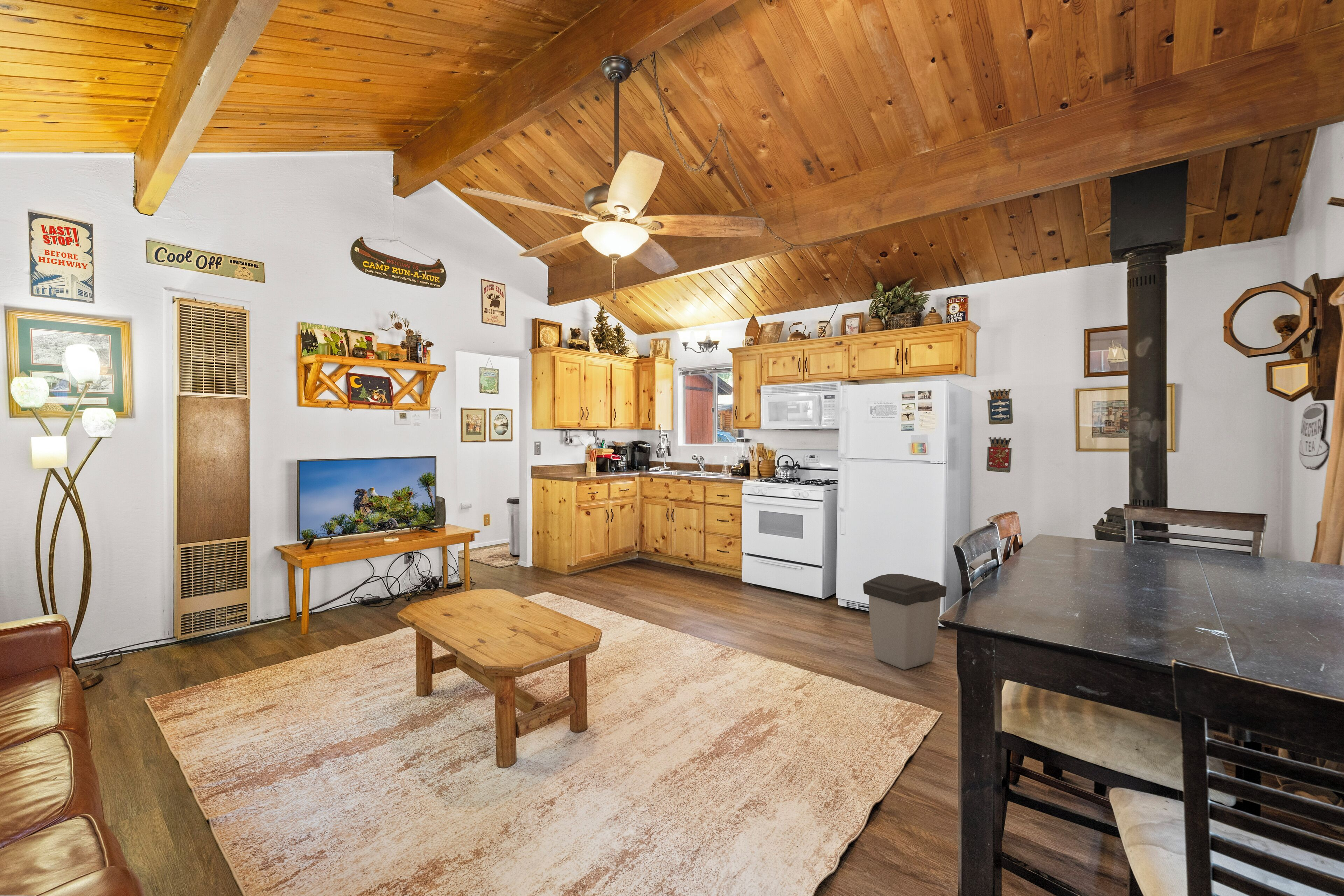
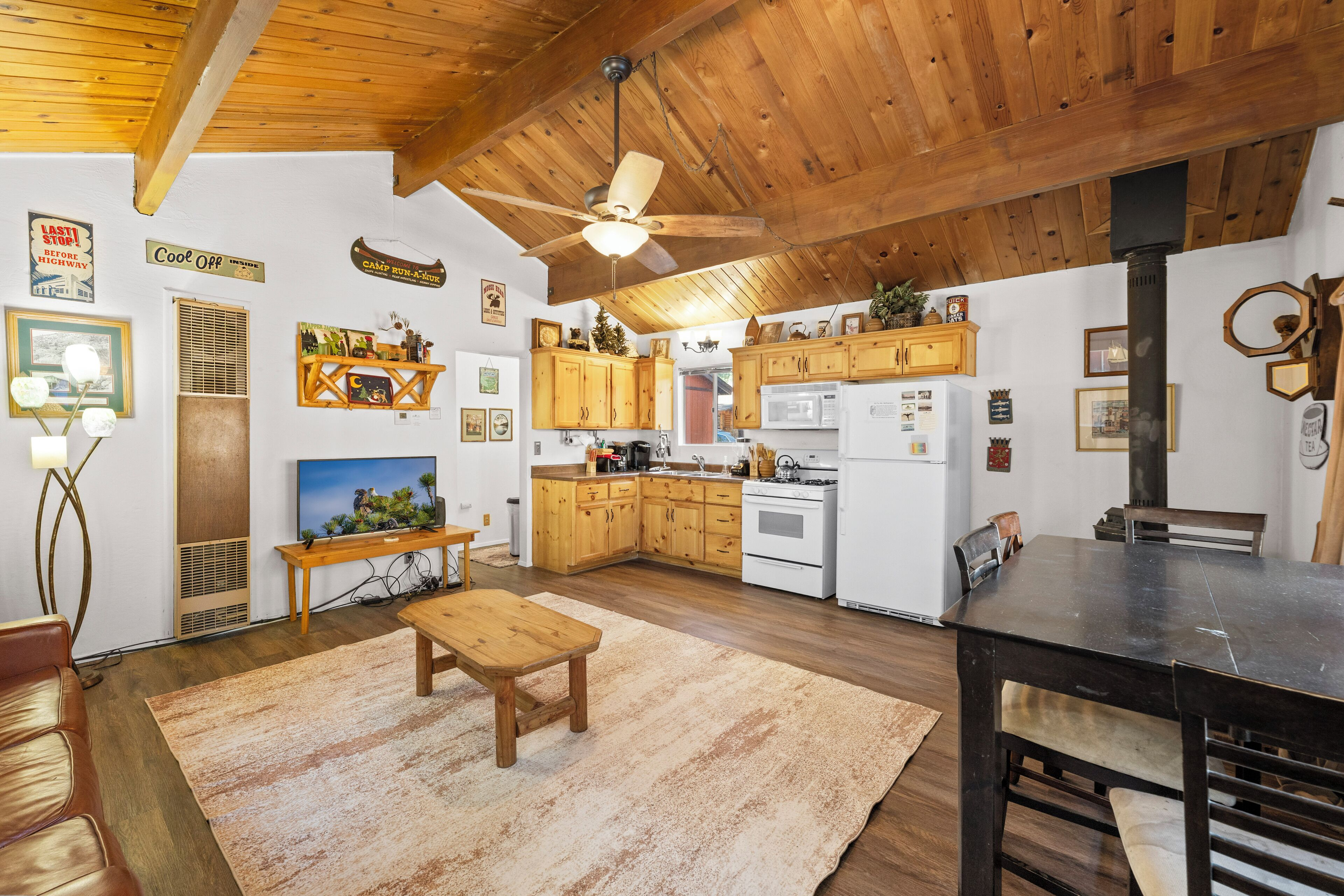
- trash can [863,573,947,670]
